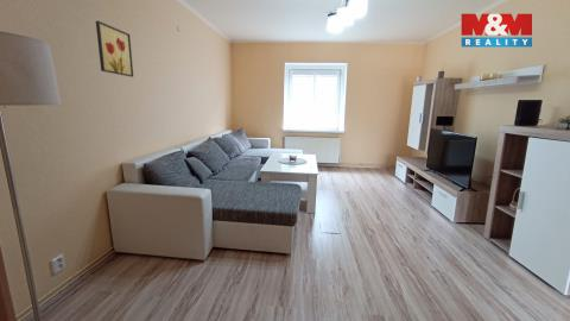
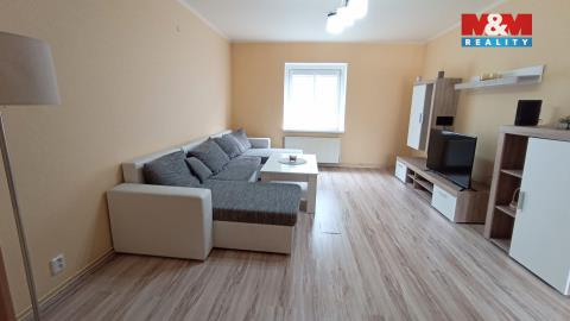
- wall art [95,20,134,78]
